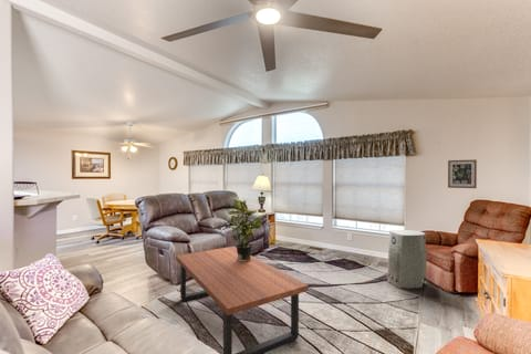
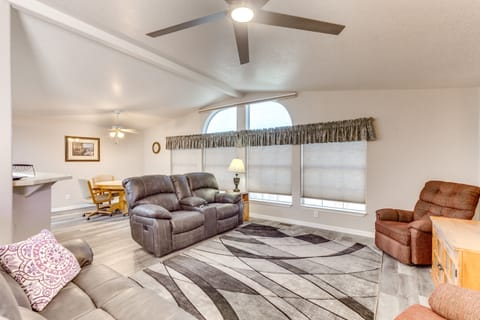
- air purifier [386,229,428,289]
- wall art [447,158,478,189]
- potted plant [227,199,263,262]
- coffee table [175,246,310,354]
